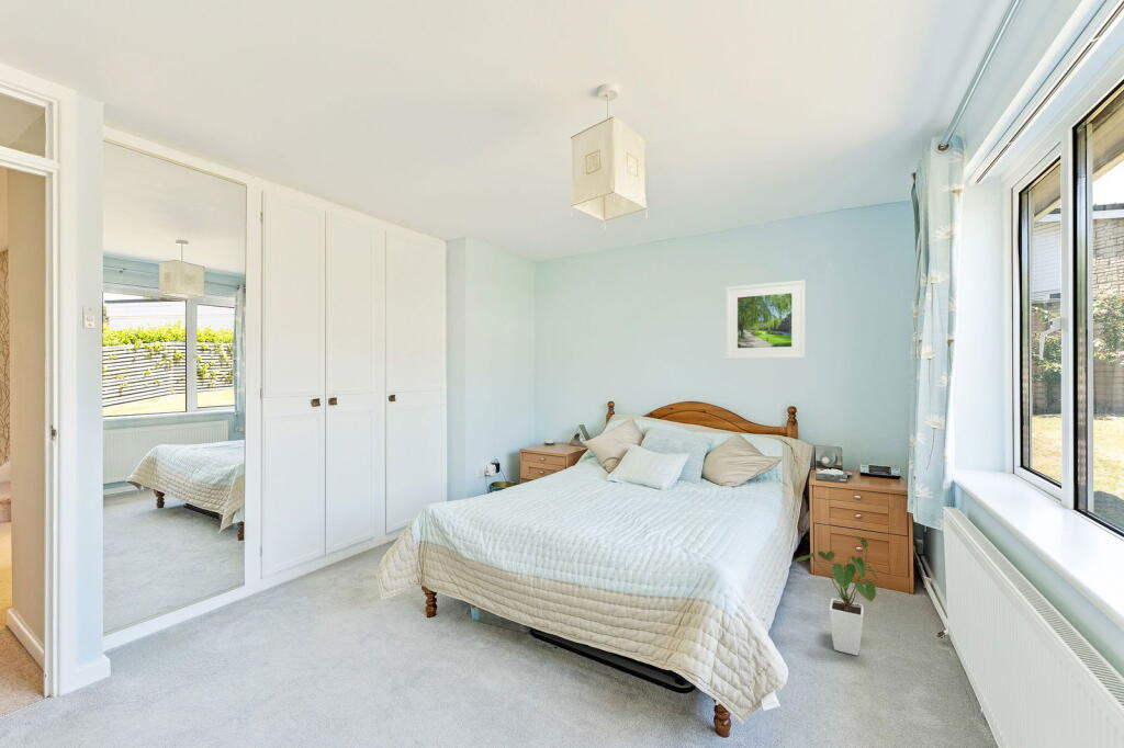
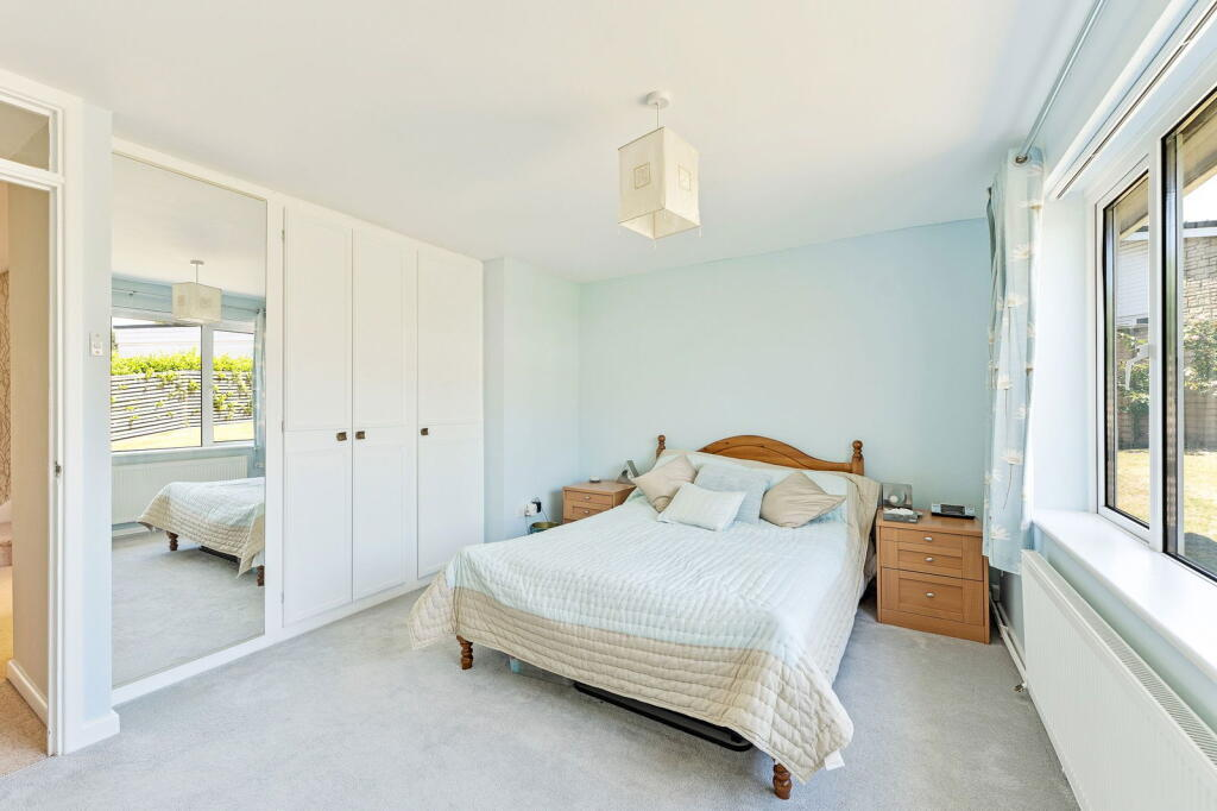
- house plant [794,535,879,656]
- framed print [726,280,806,361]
